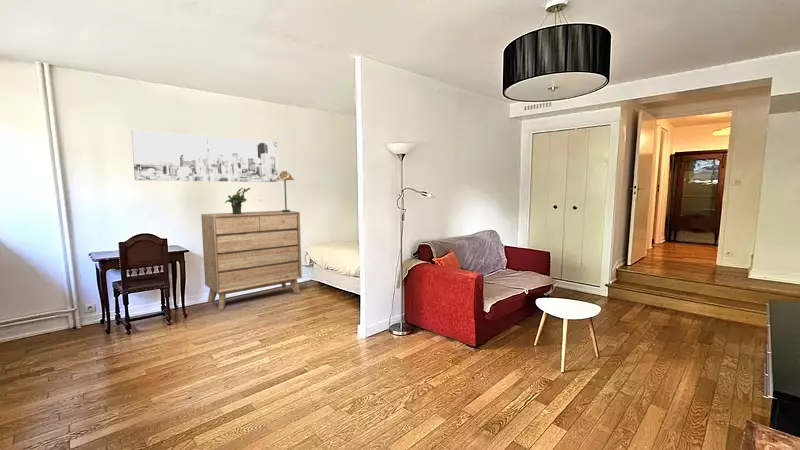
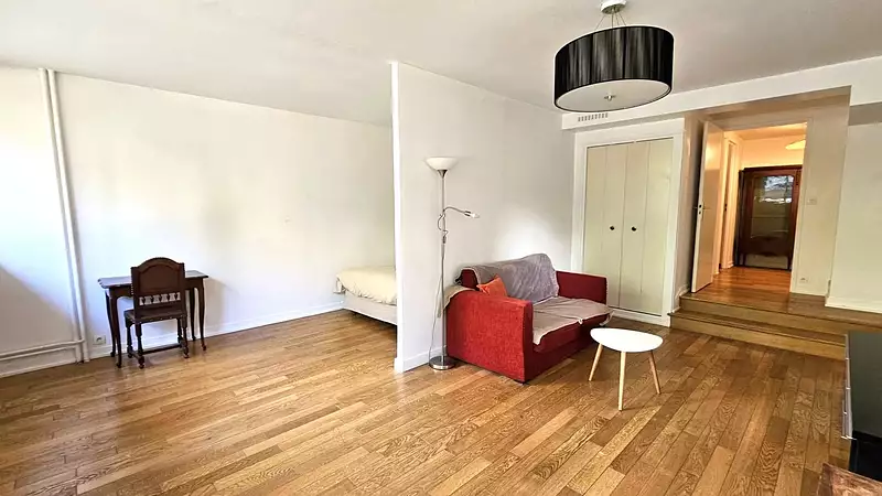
- table lamp [275,170,295,212]
- potted plant [224,187,251,214]
- dresser [200,210,303,311]
- wall art [130,128,279,183]
